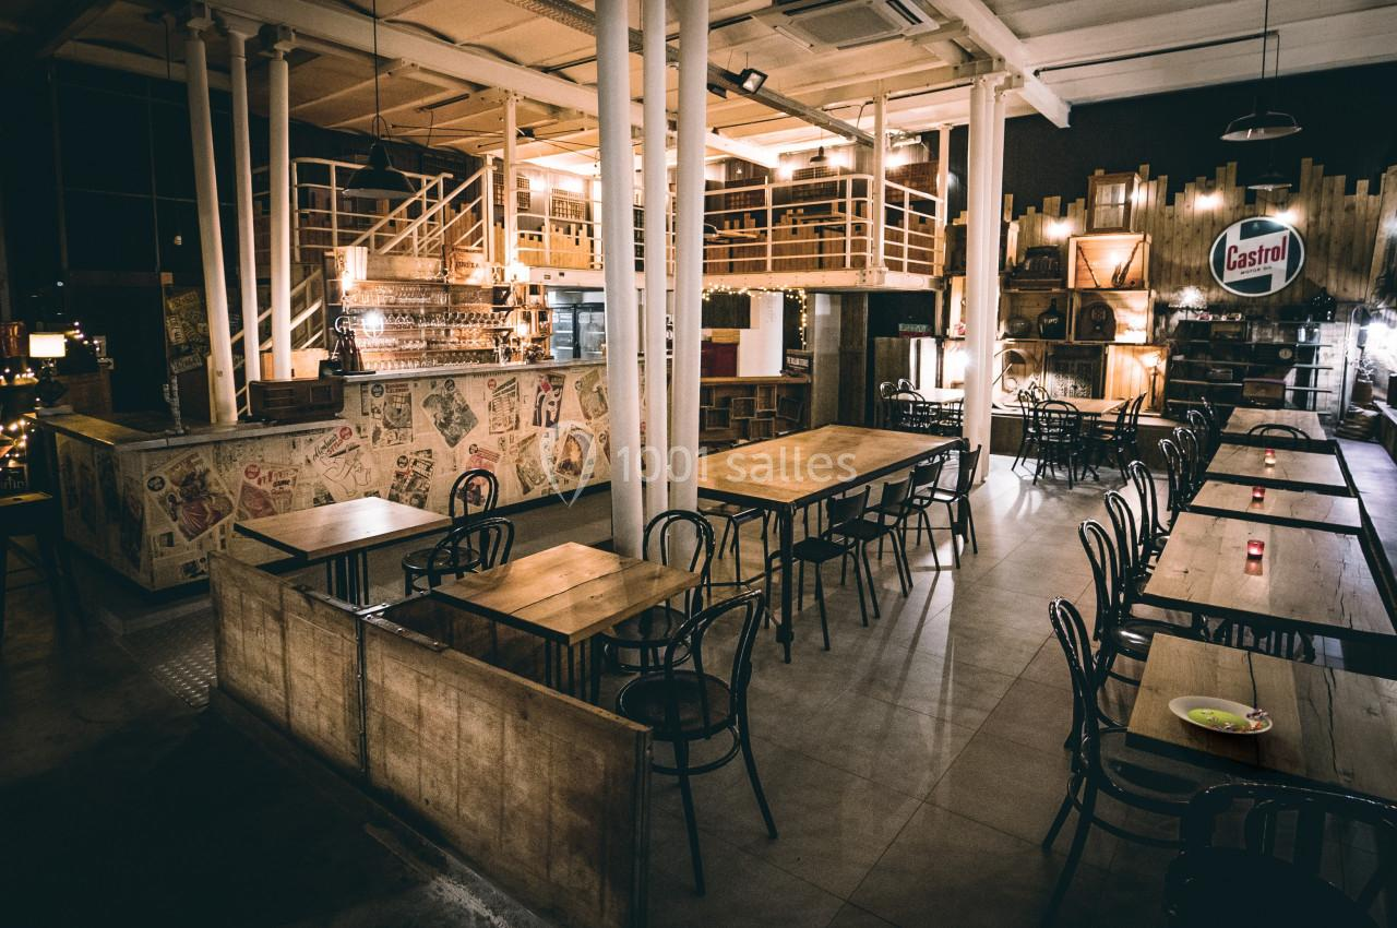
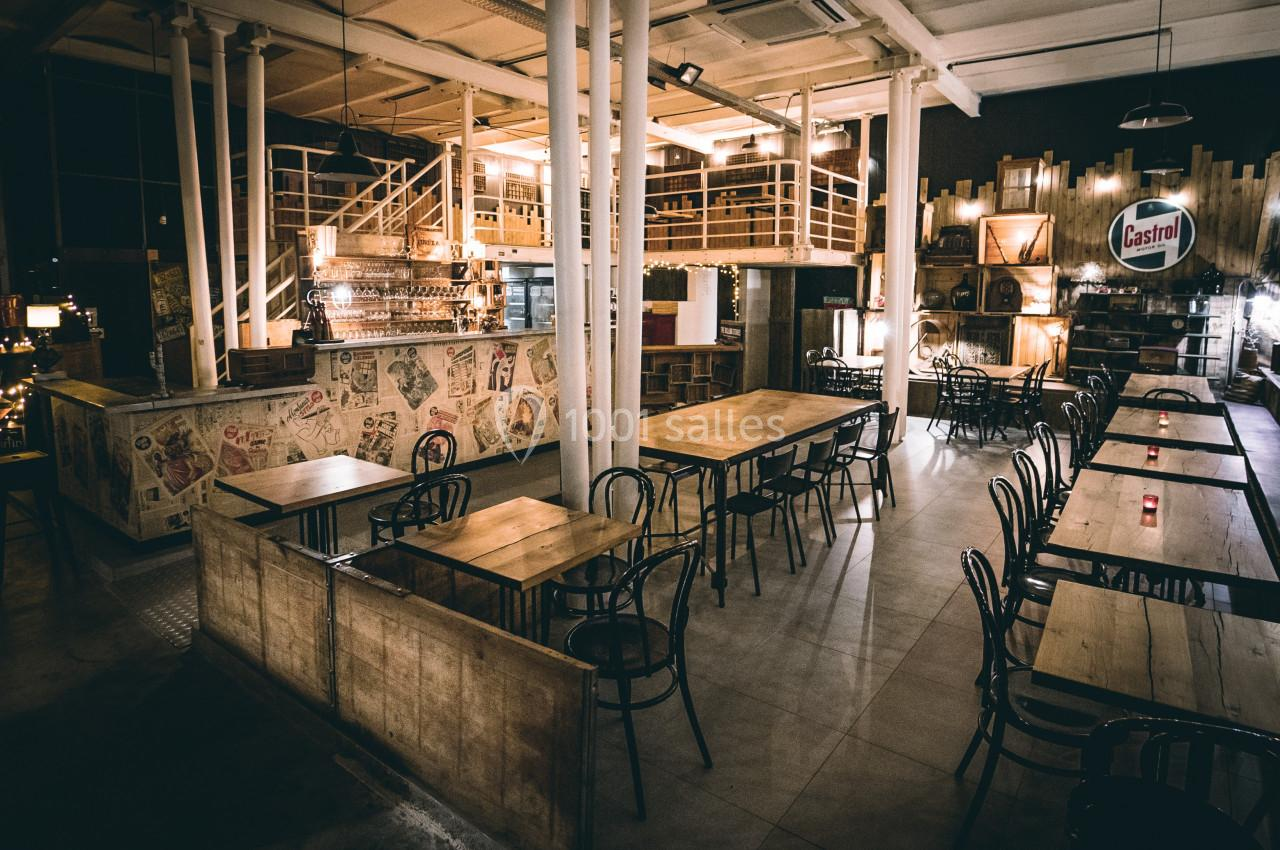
- salad plate [1168,695,1274,735]
